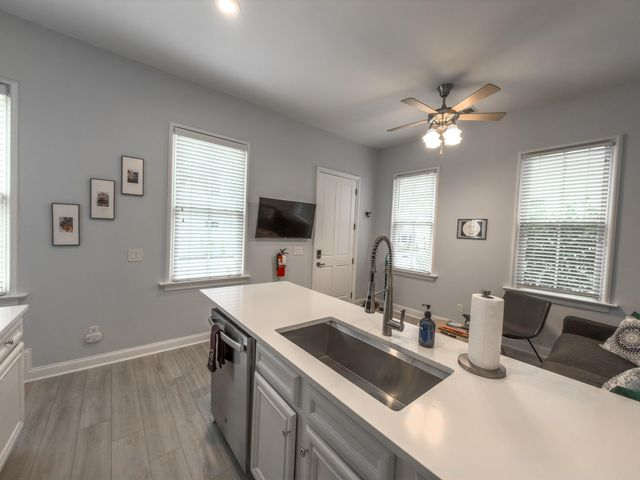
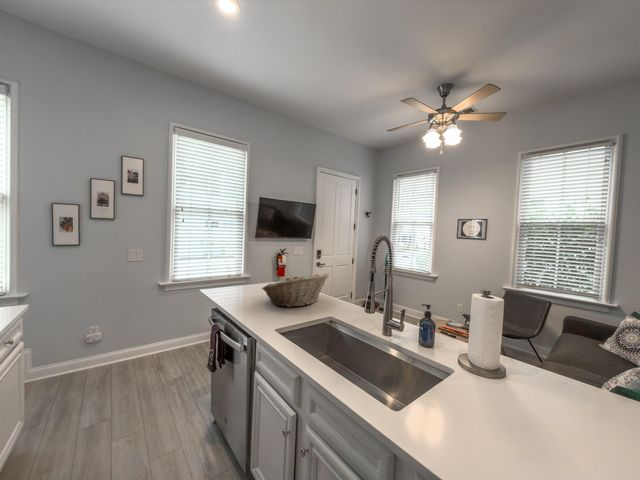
+ fruit basket [261,273,330,308]
